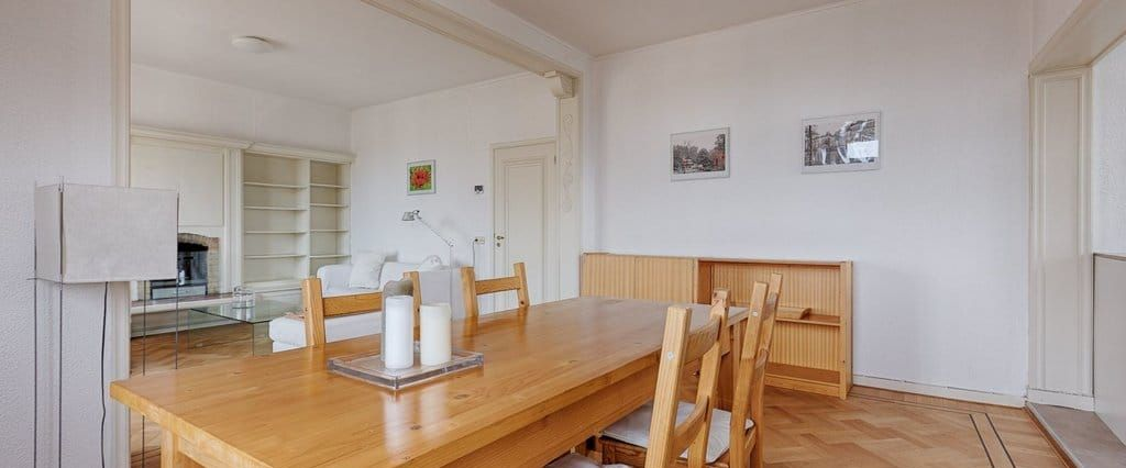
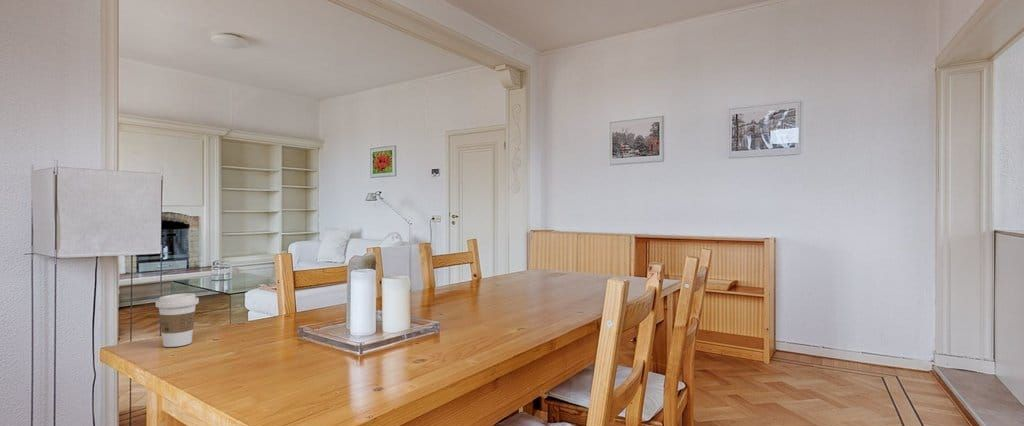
+ coffee cup [155,292,200,348]
